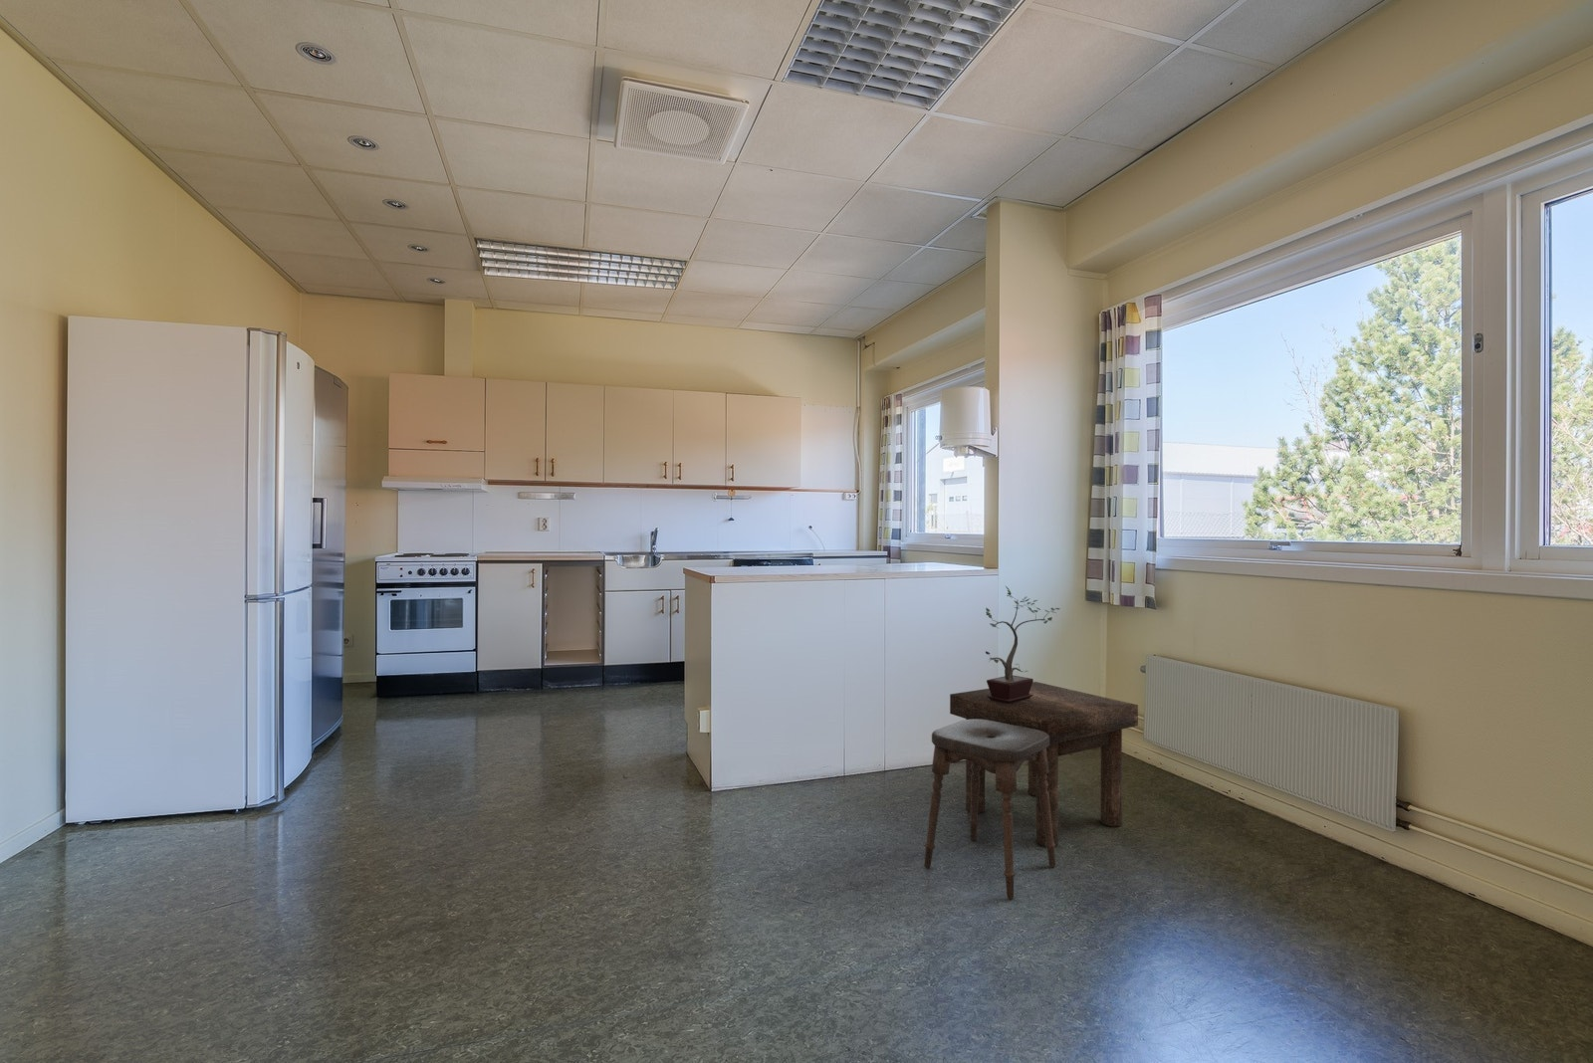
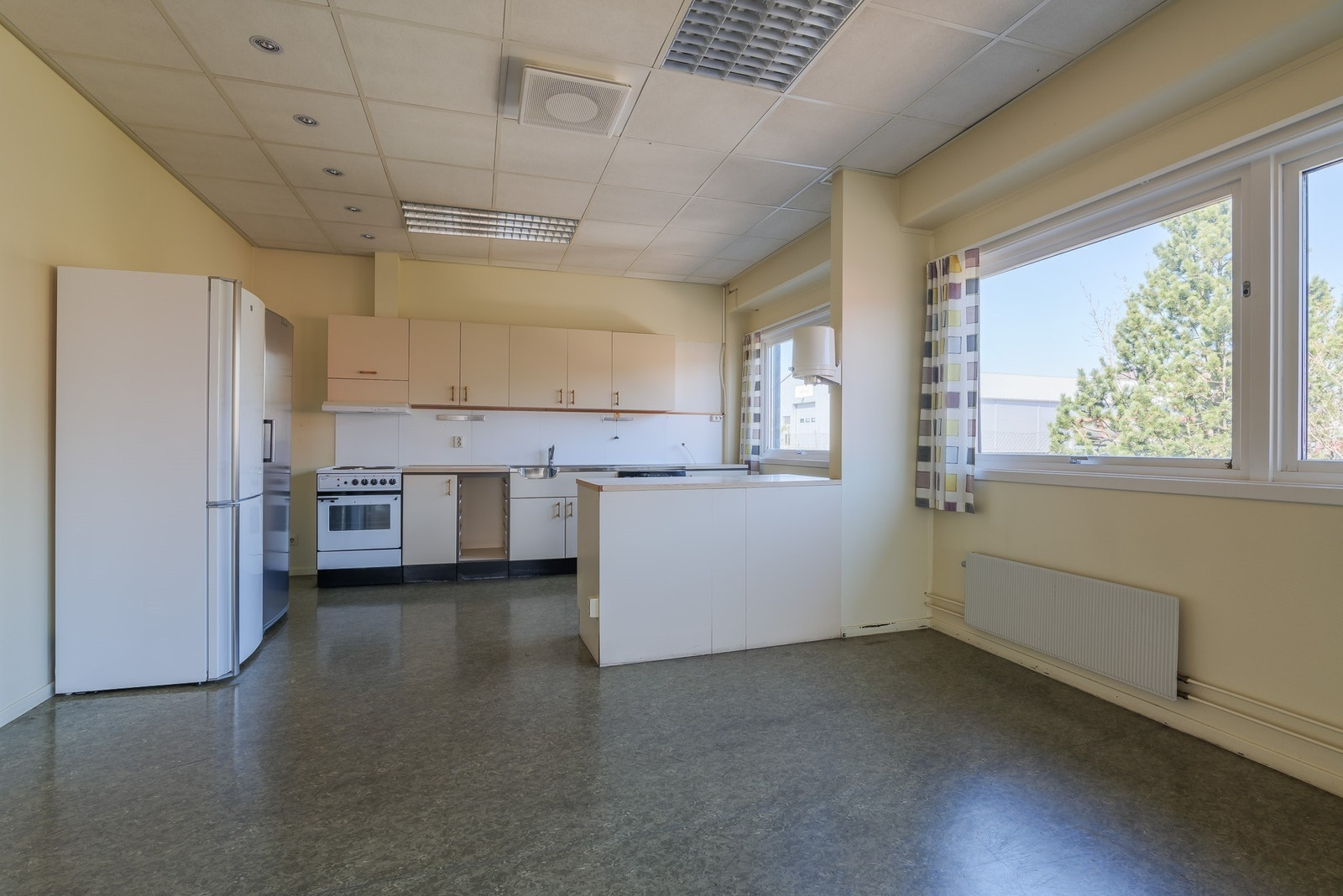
- stool [924,719,1057,899]
- stool [949,681,1139,847]
- potted plant [985,585,1060,704]
